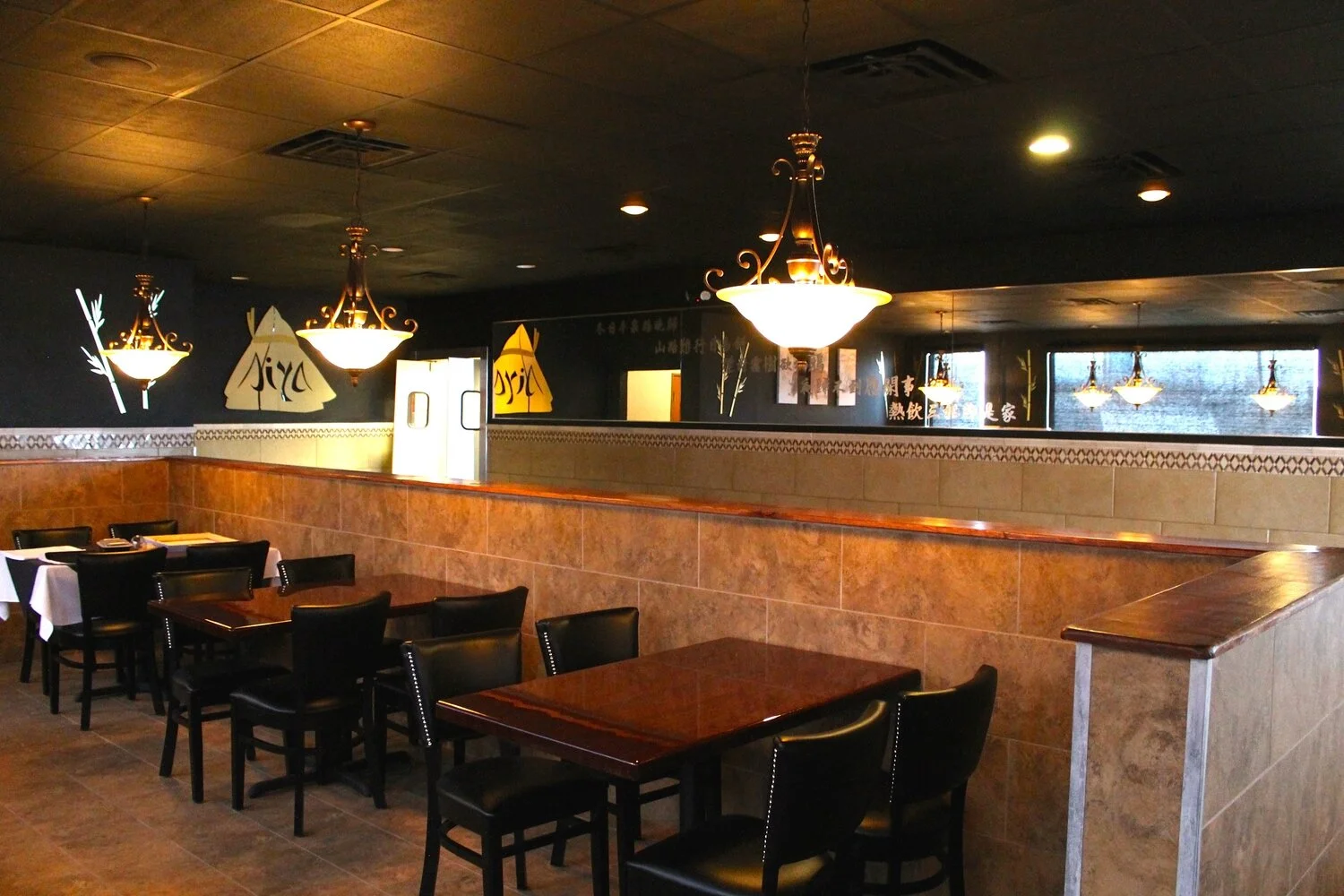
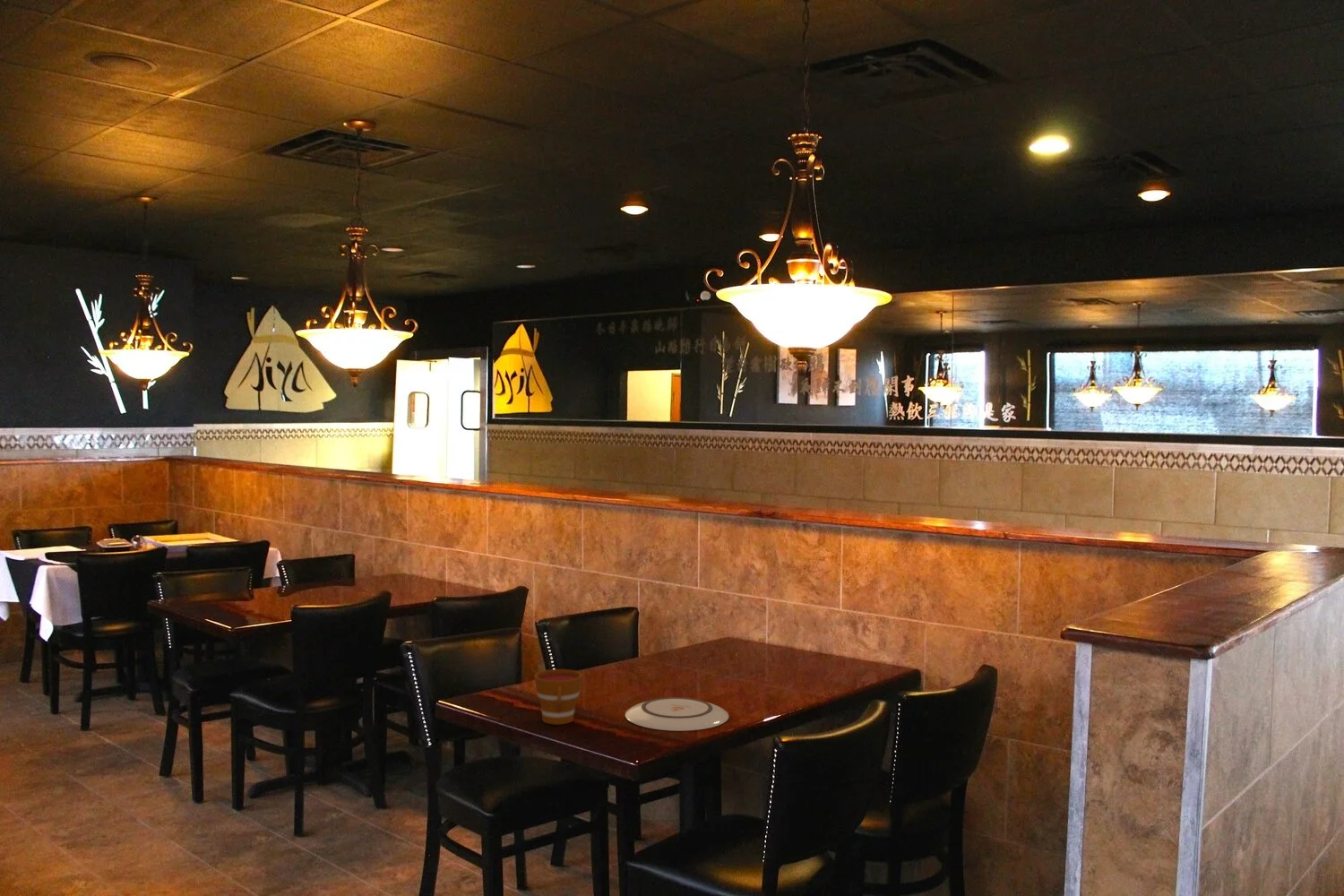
+ plate [625,696,729,732]
+ cup [534,668,583,726]
